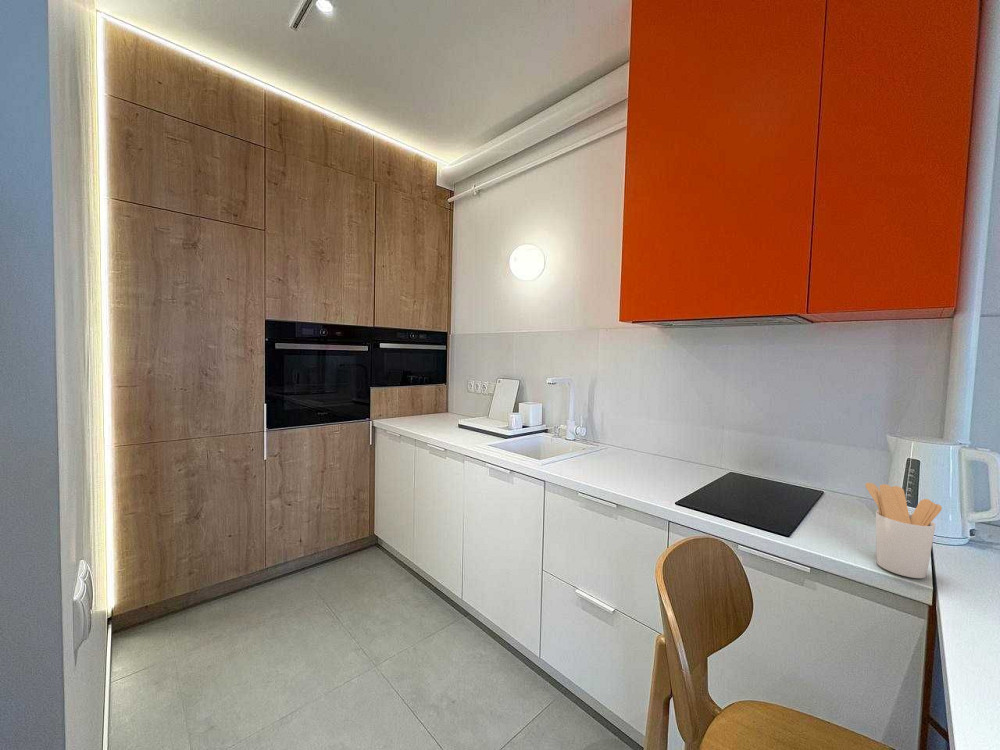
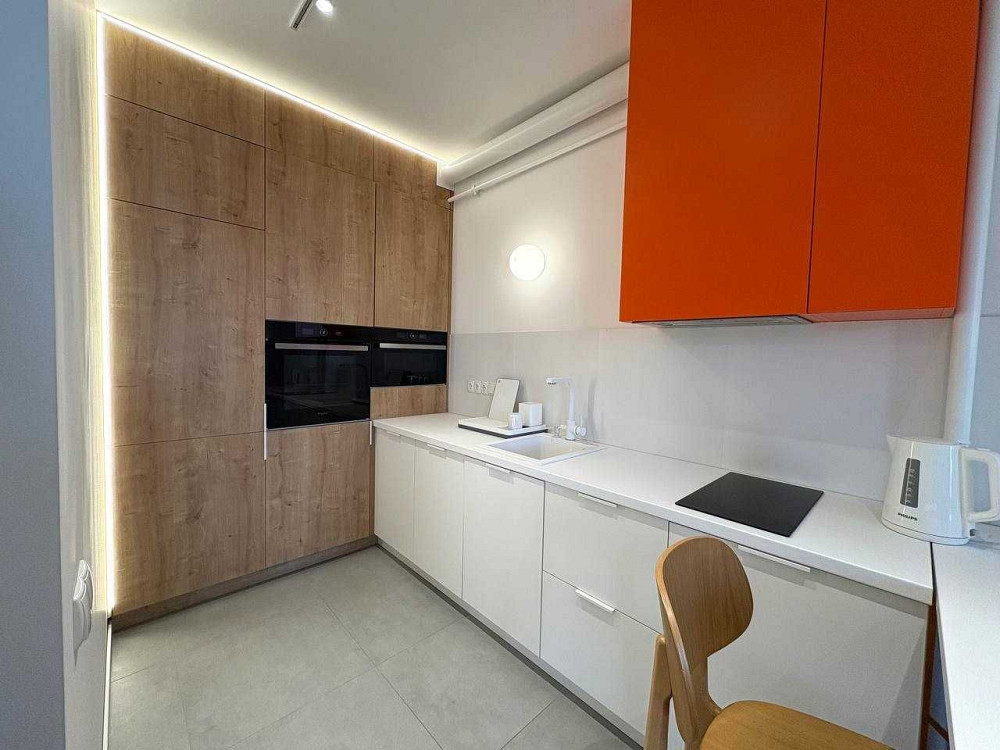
- utensil holder [864,482,943,579]
